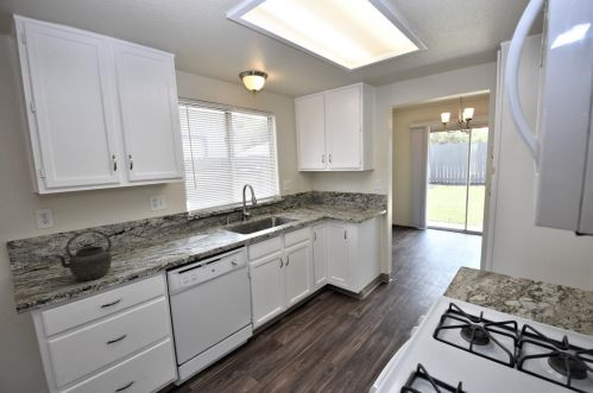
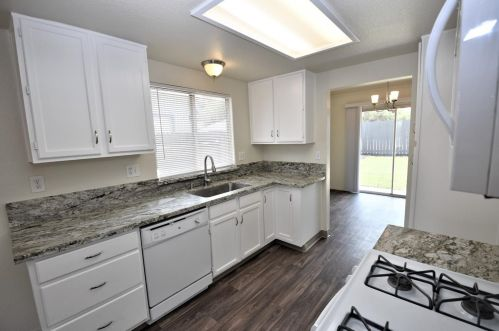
- kettle [52,229,113,281]
